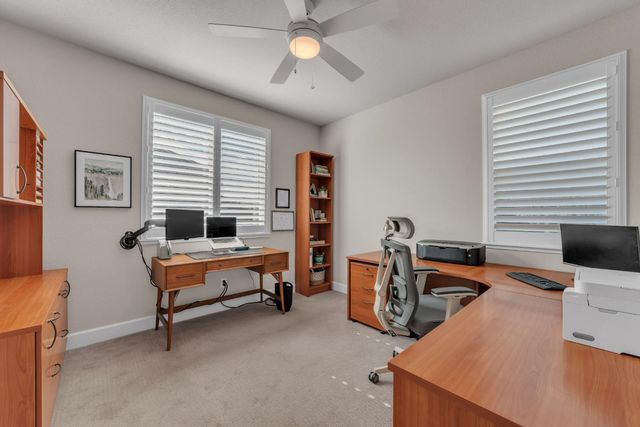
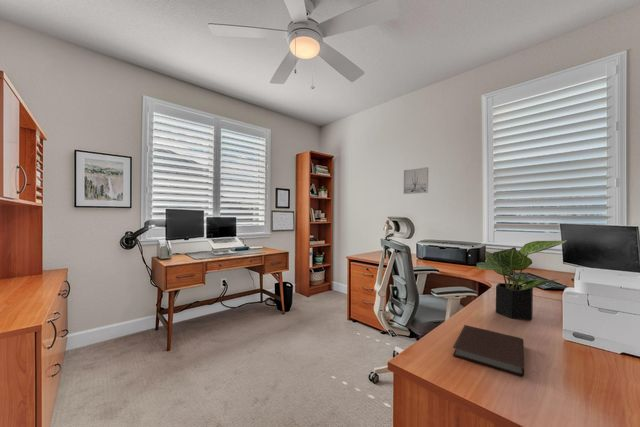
+ notebook [452,324,525,377]
+ potted plant [475,239,569,321]
+ wall art [402,166,429,195]
